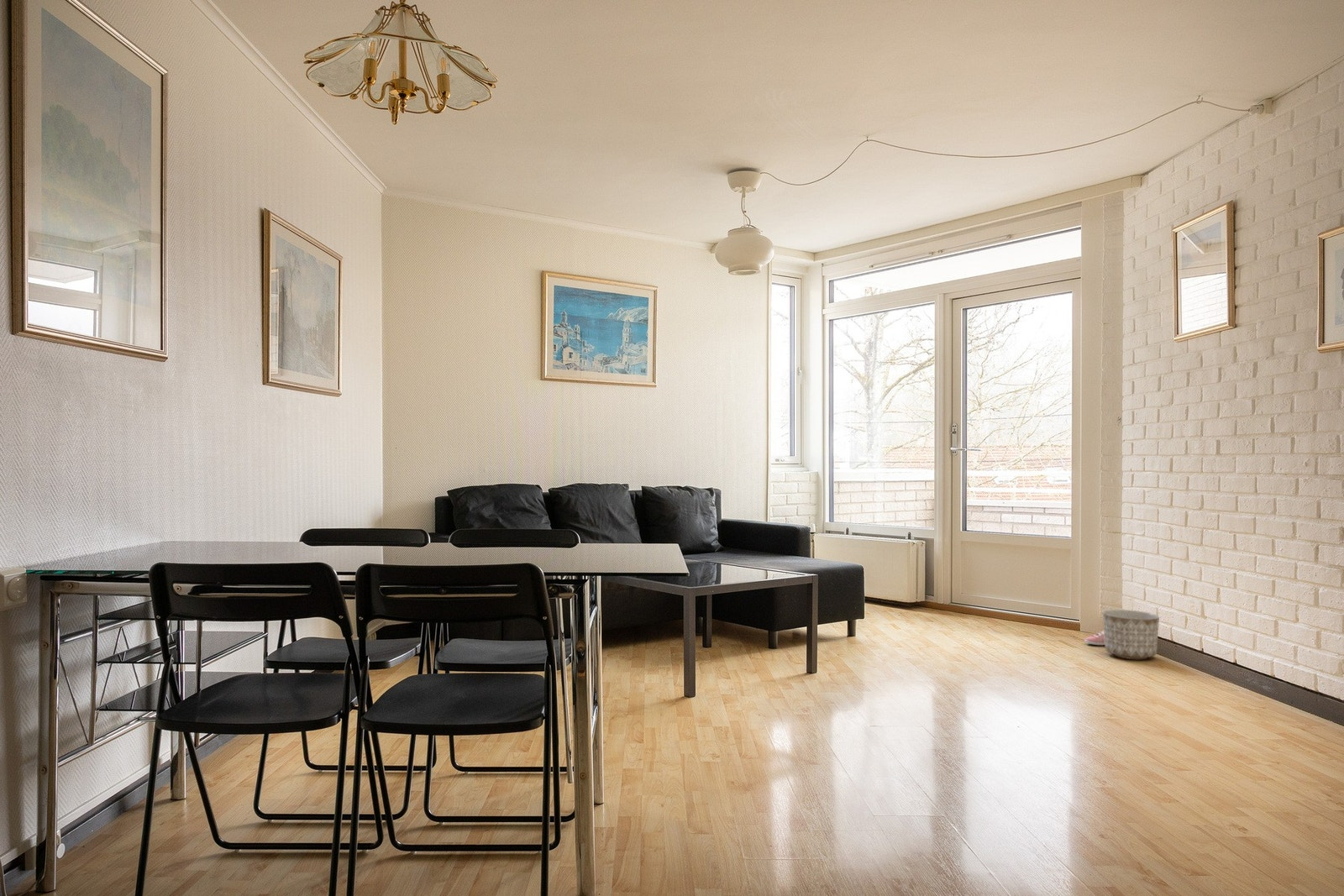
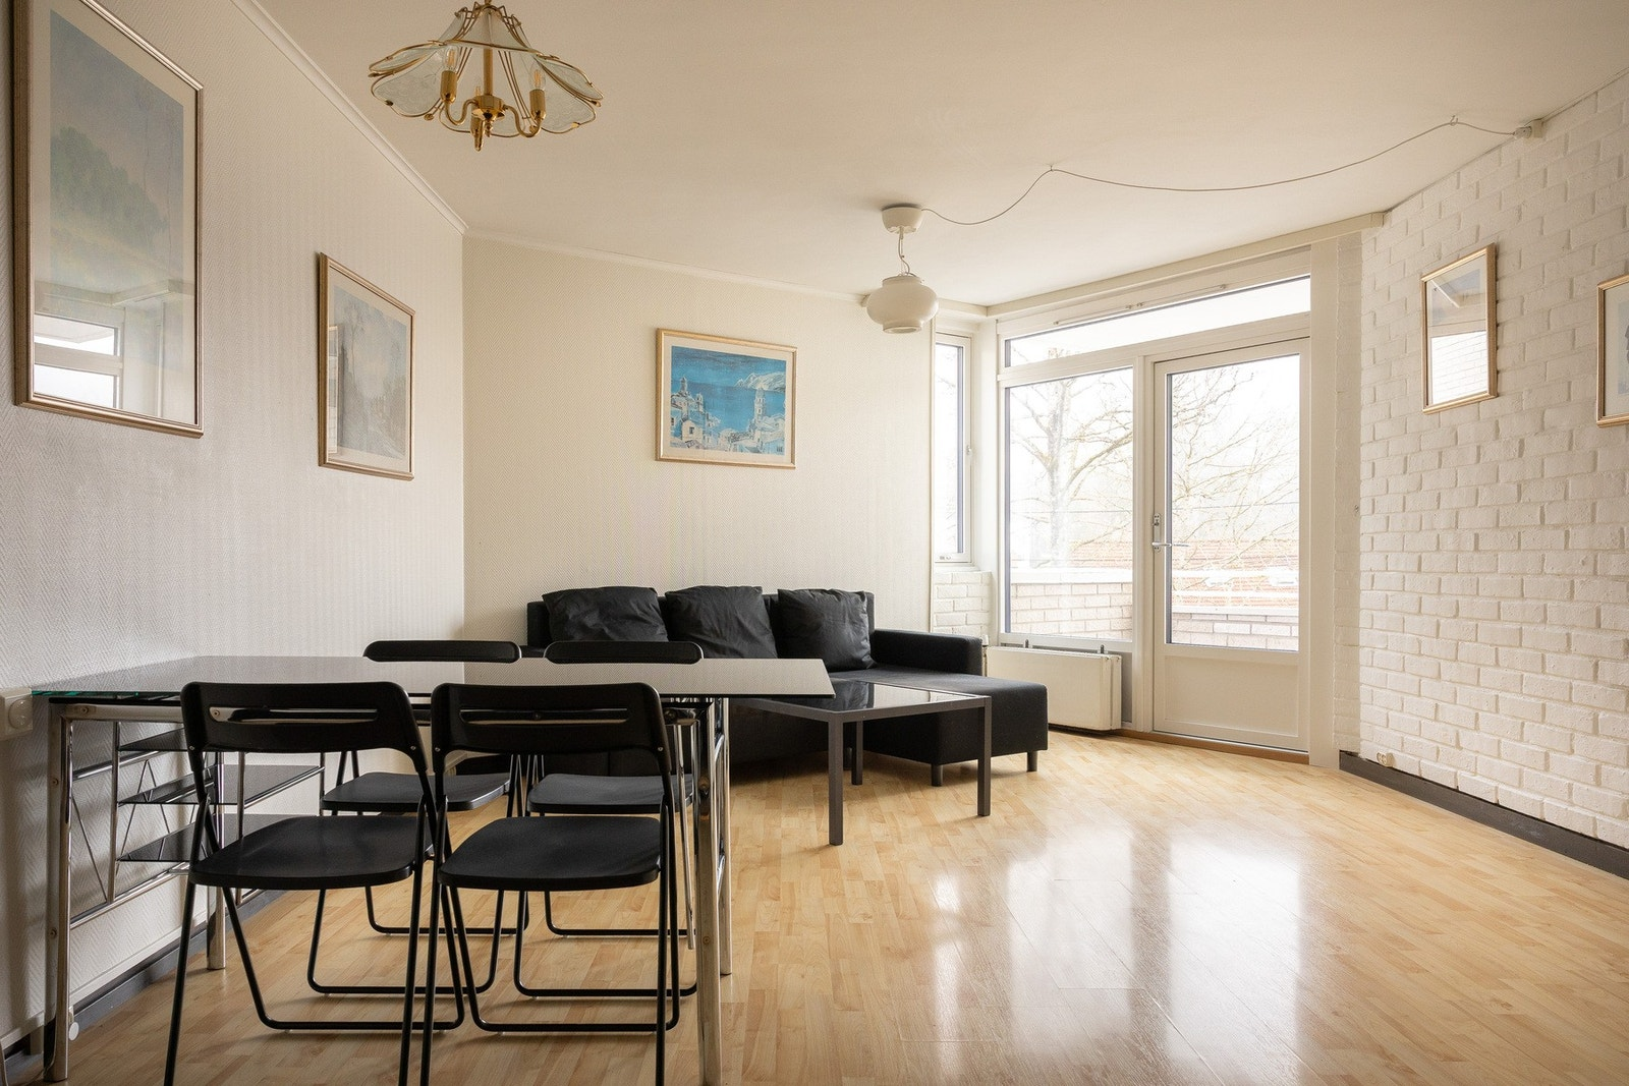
- sneaker [1084,630,1105,646]
- planter [1102,609,1160,660]
